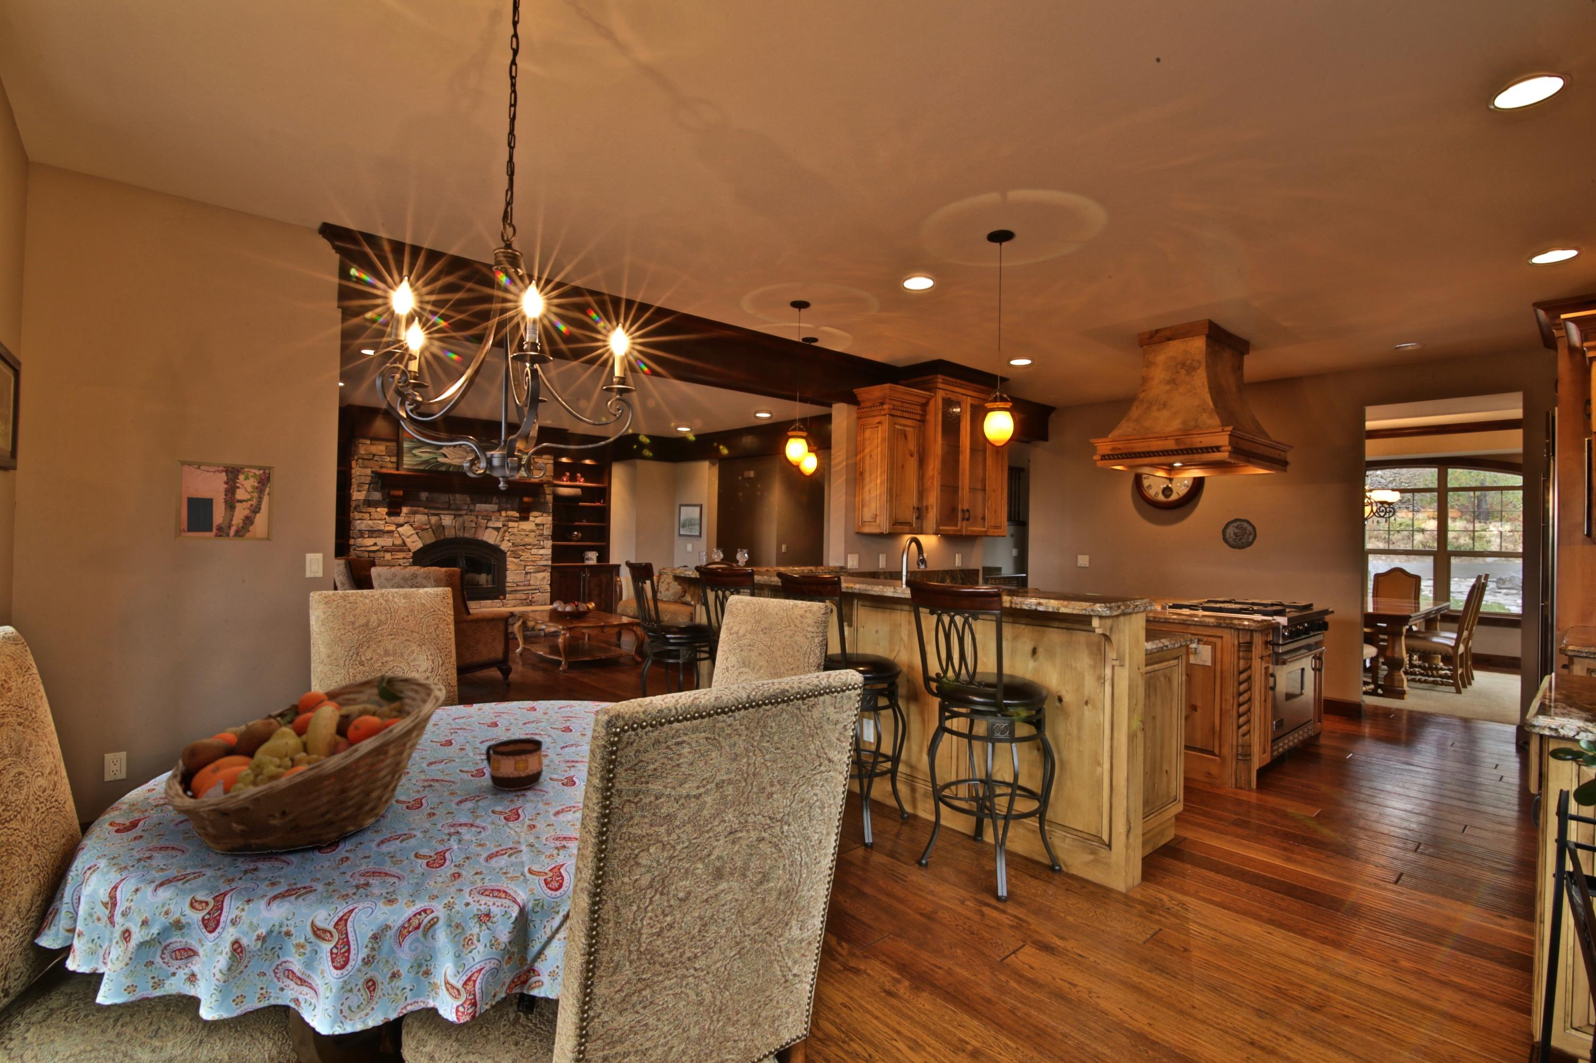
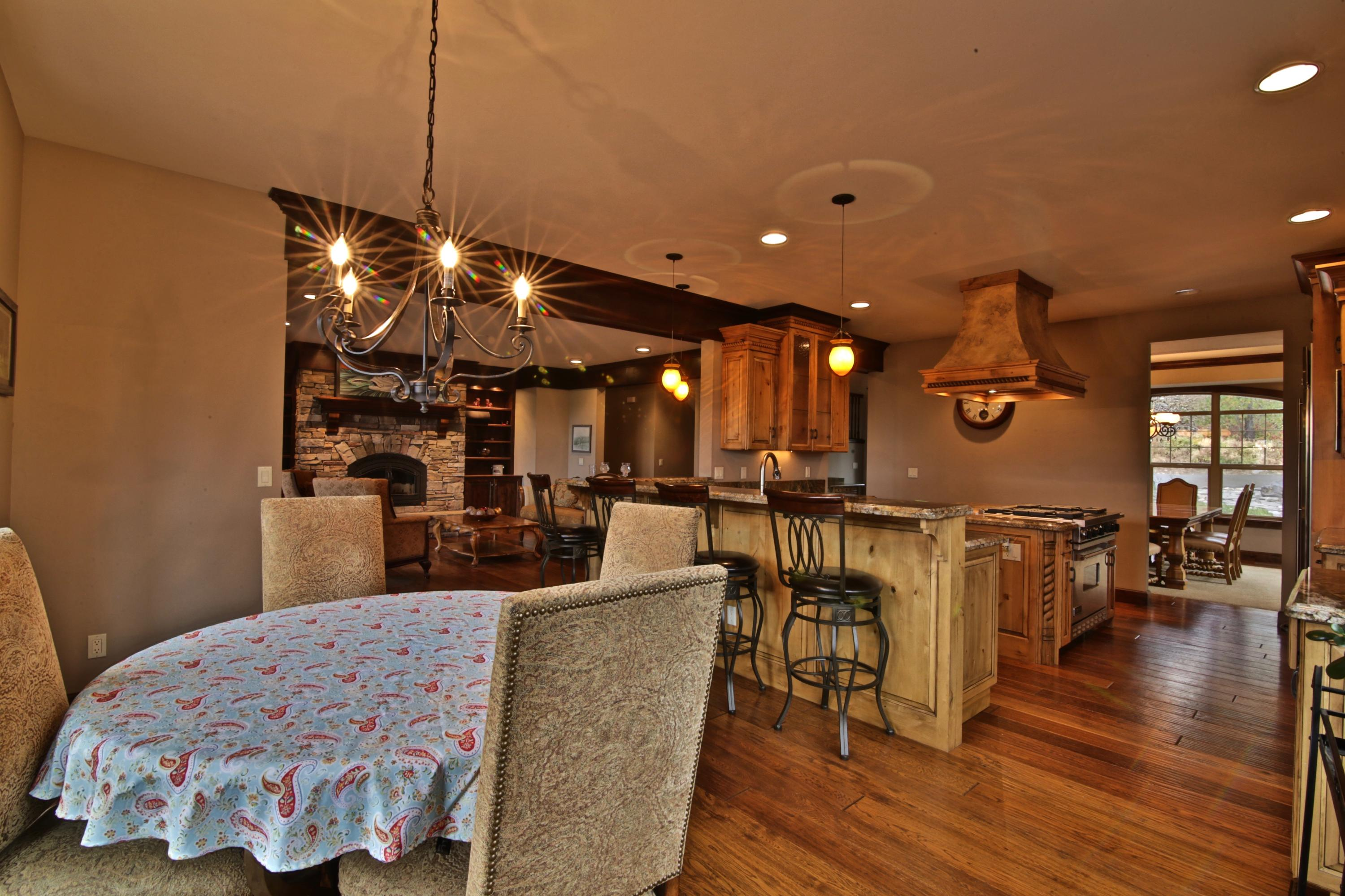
- wall art [174,459,275,541]
- fruit basket [164,674,446,854]
- decorative plate [1221,517,1257,550]
- cup [484,738,543,791]
